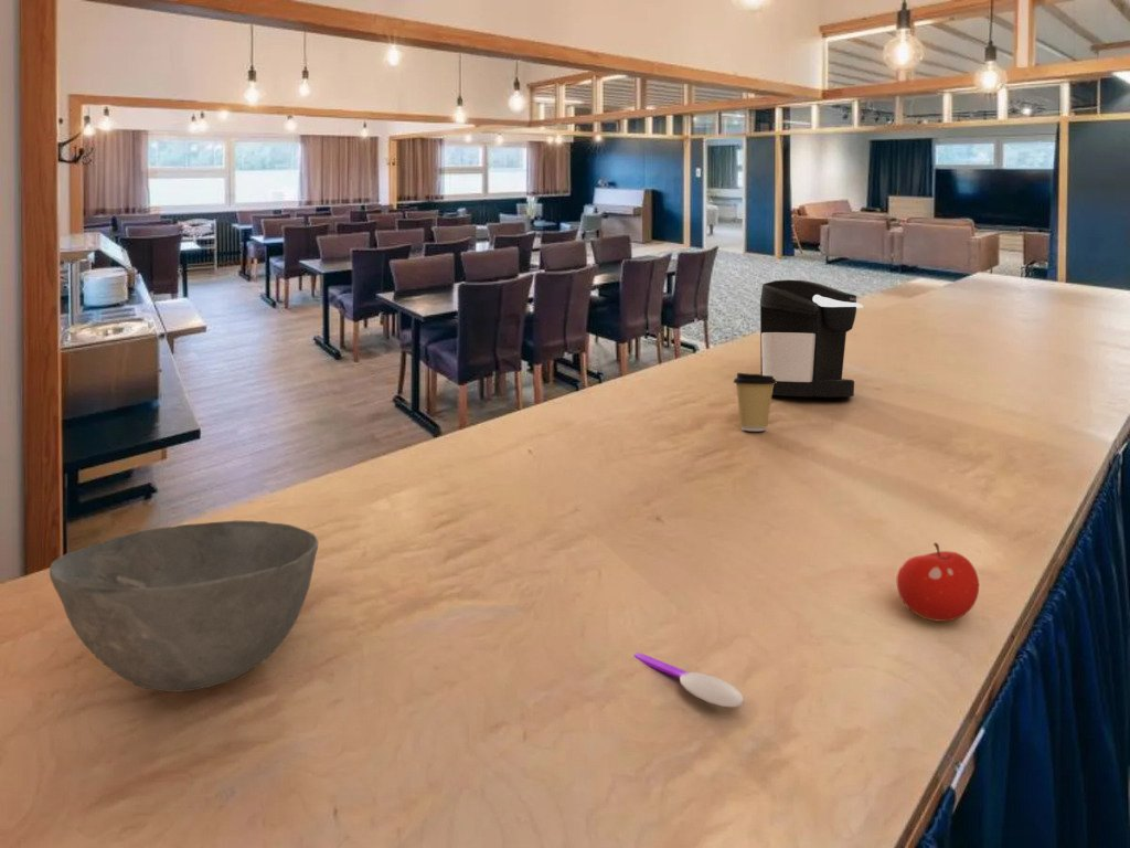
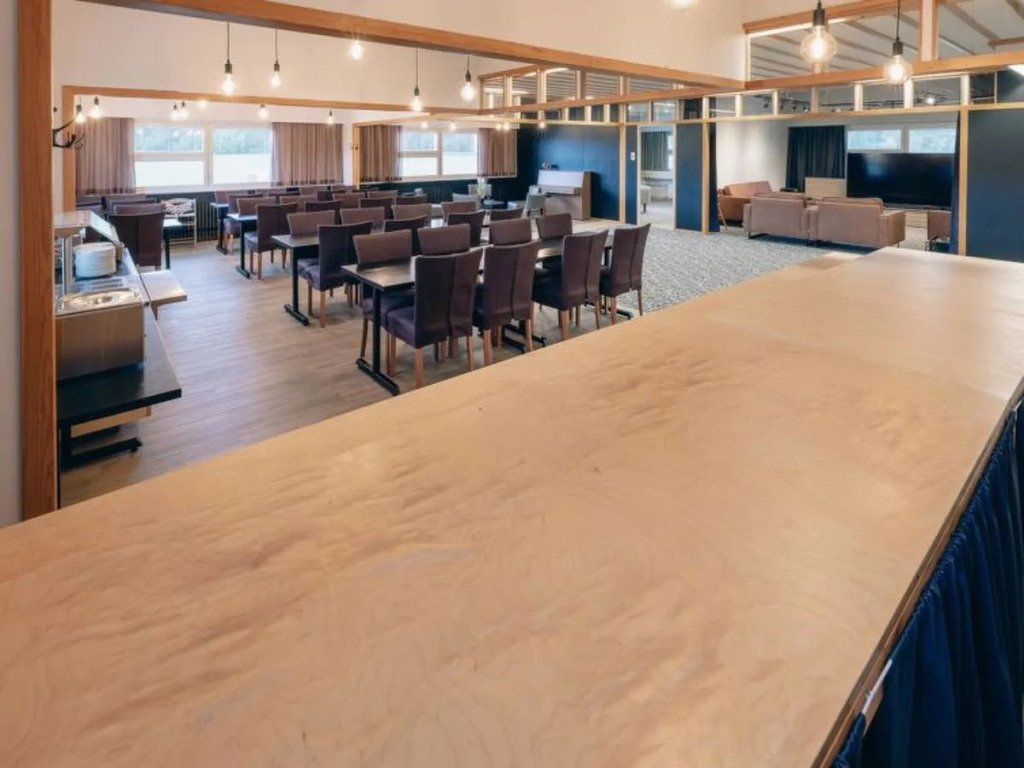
- bowl [49,519,319,693]
- coffee cup [732,372,777,432]
- fruit [896,542,980,623]
- coffee maker [759,279,864,398]
- spoon [633,651,745,709]
